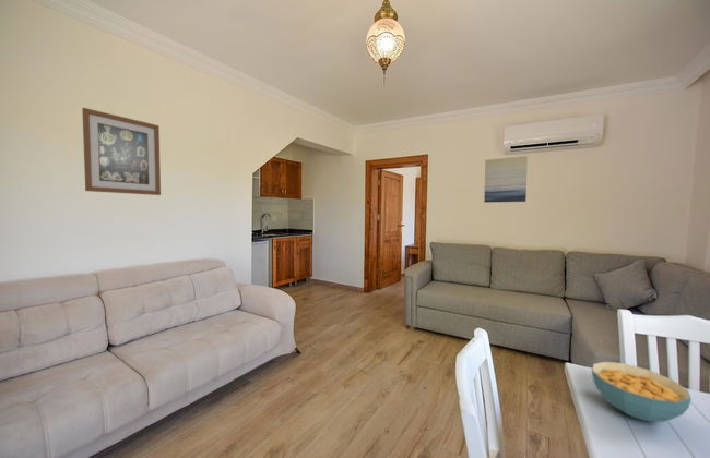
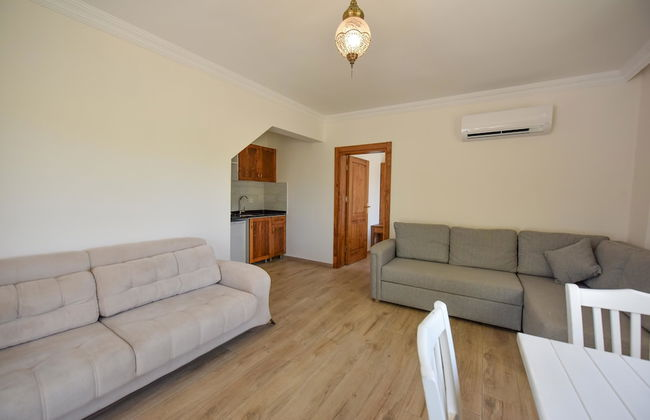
- wall art [483,155,529,204]
- cereal bowl [591,361,693,423]
- wall art [81,107,162,196]
